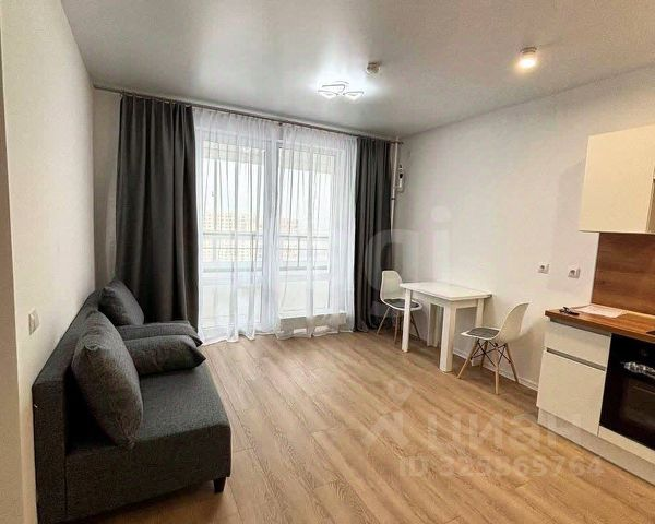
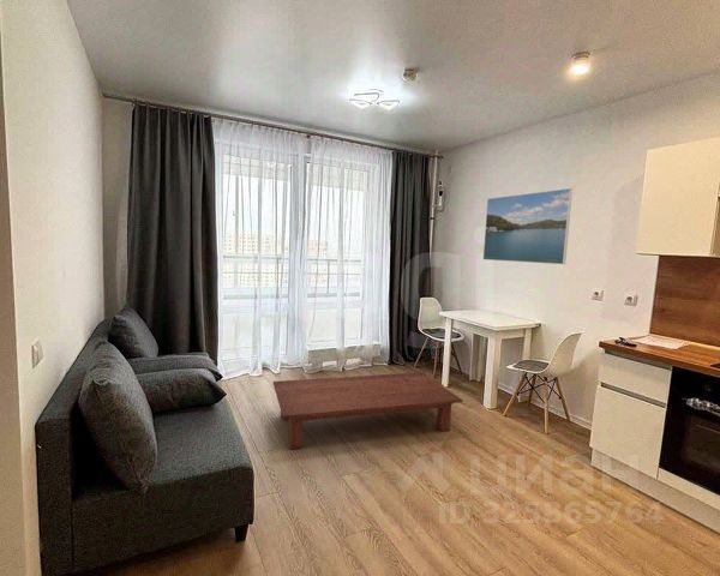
+ coffee table [272,371,463,450]
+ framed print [482,187,574,265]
